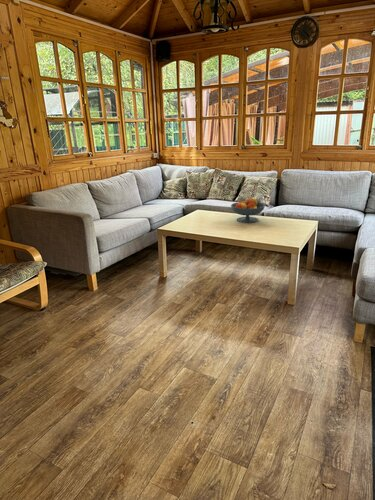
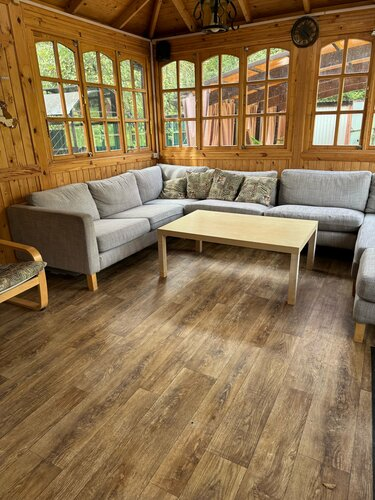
- fruit bowl [230,197,266,224]
